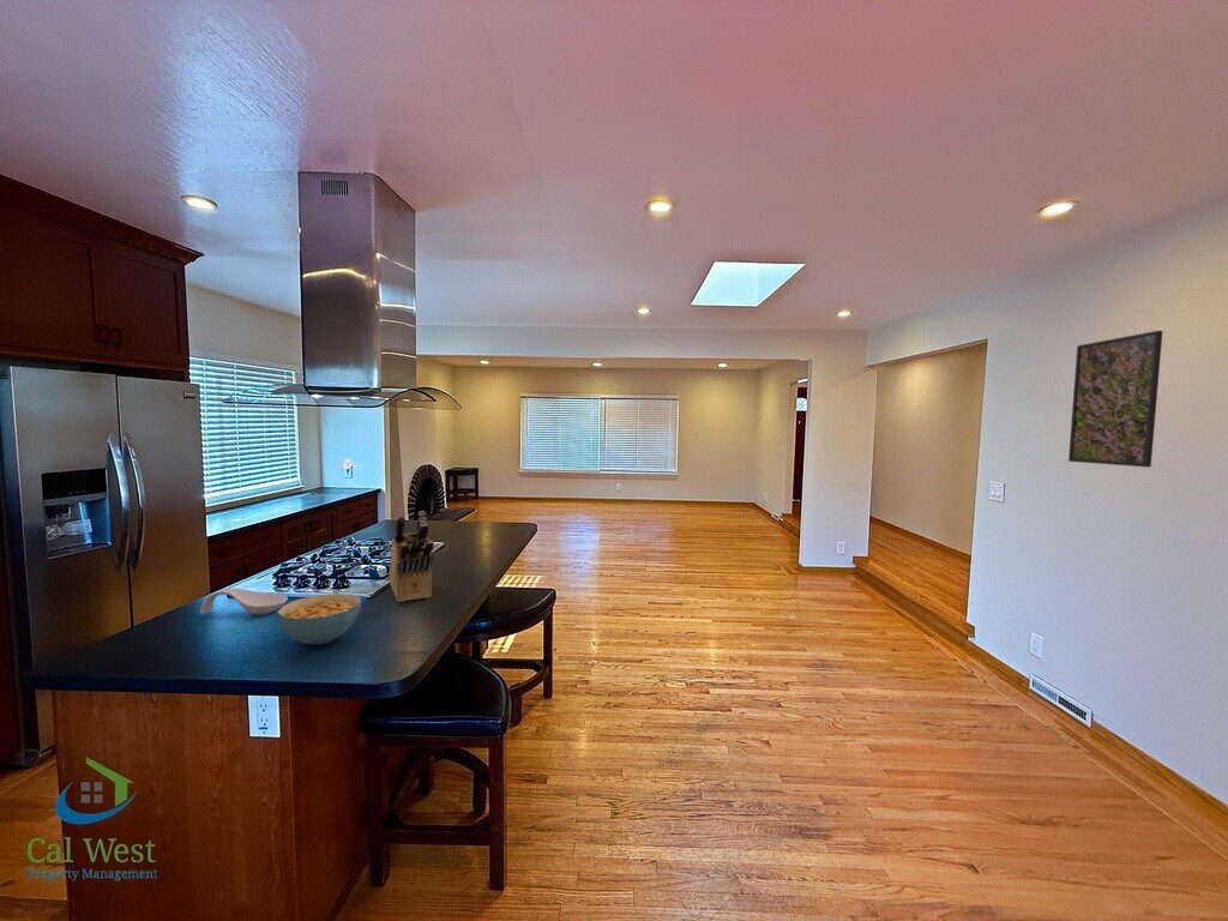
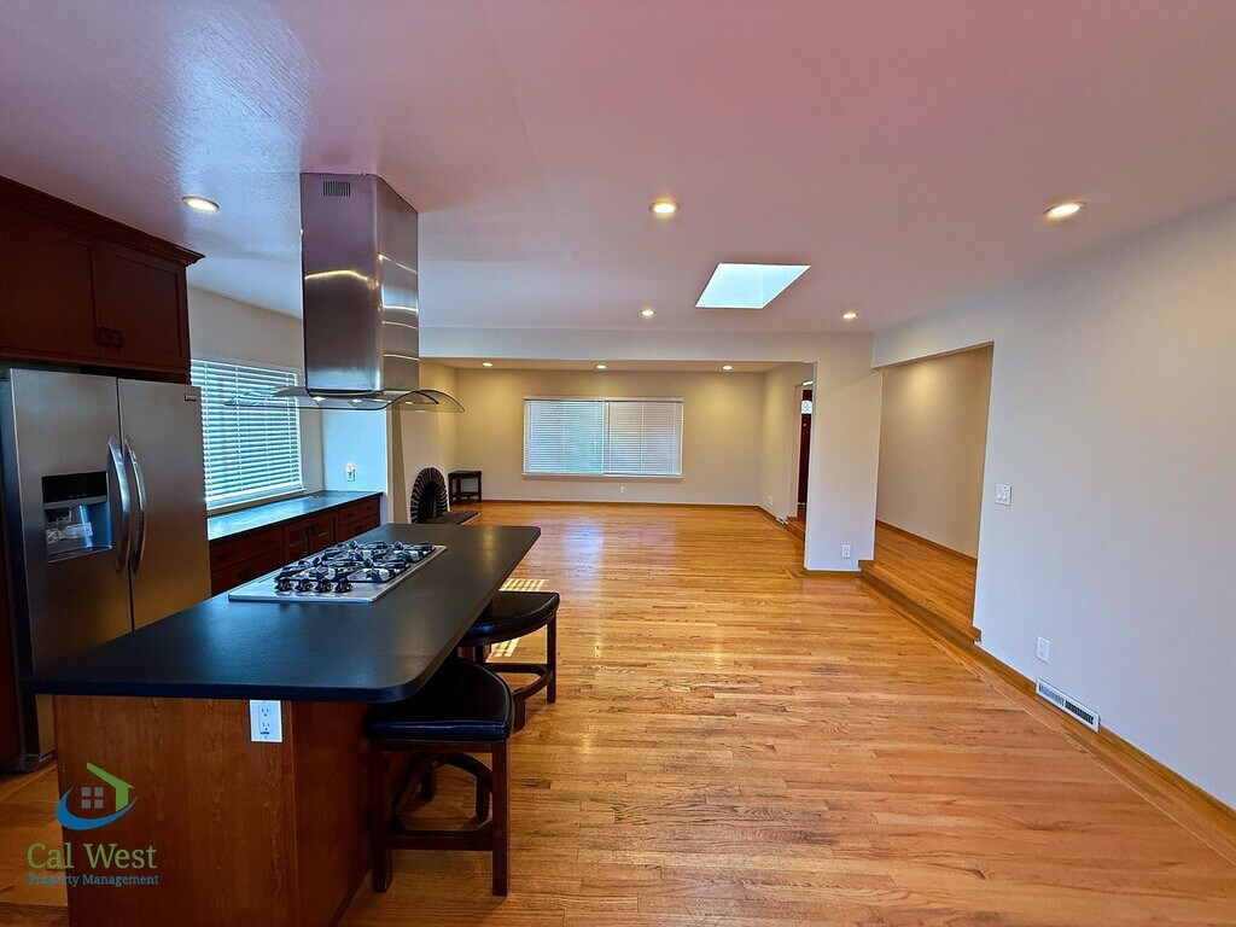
- knife block [387,510,434,603]
- cereal bowl [276,592,363,645]
- spoon rest [199,588,289,616]
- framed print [1067,330,1163,468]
